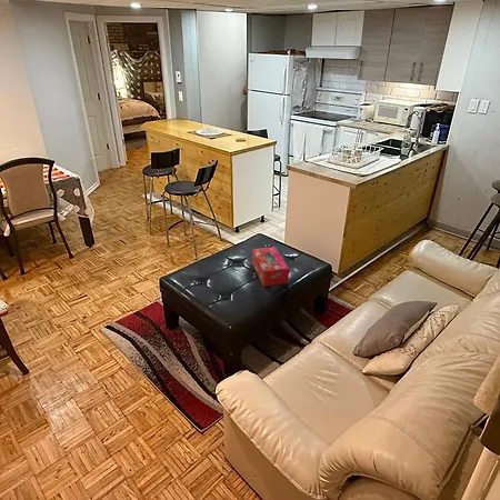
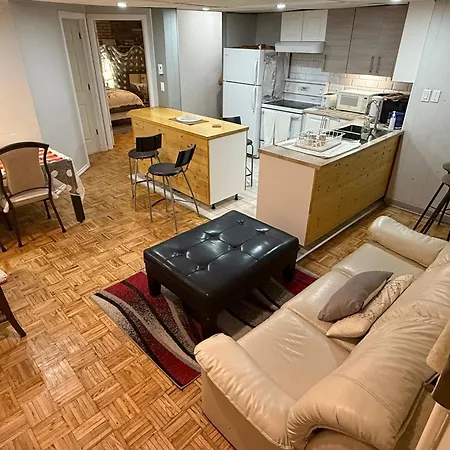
- tissue box [251,246,290,288]
